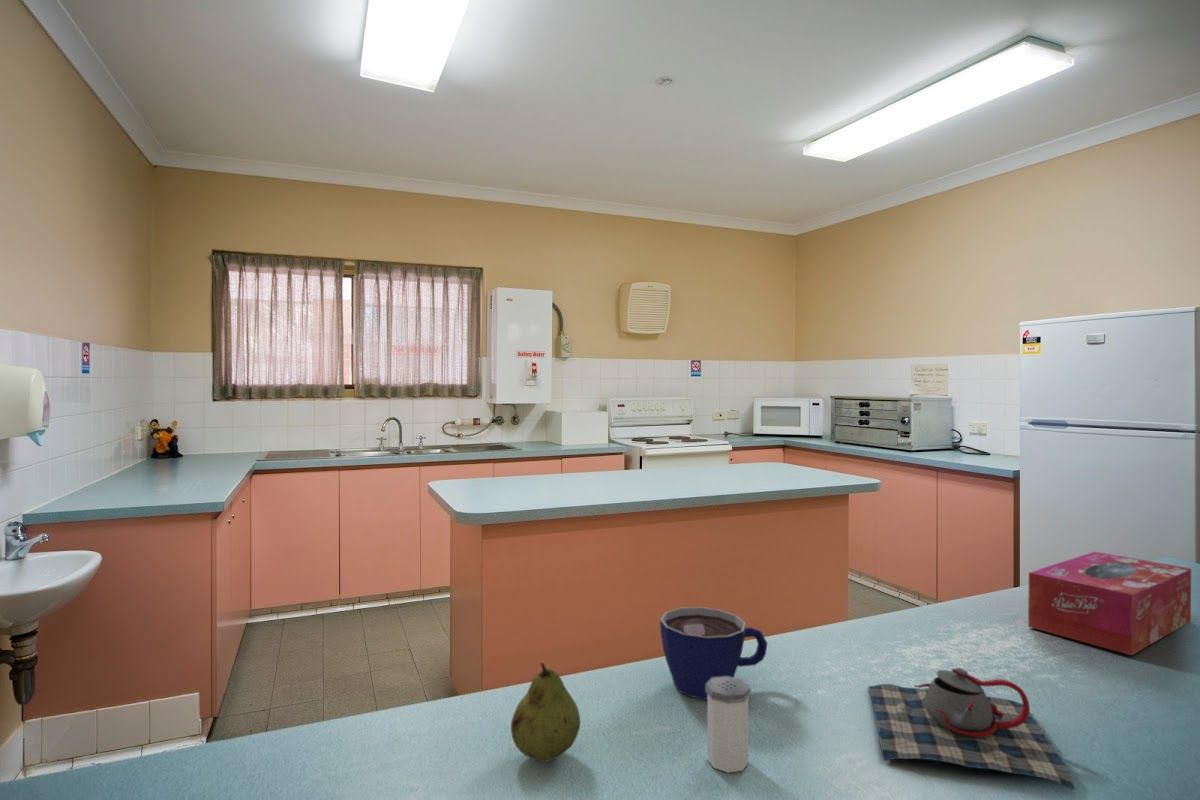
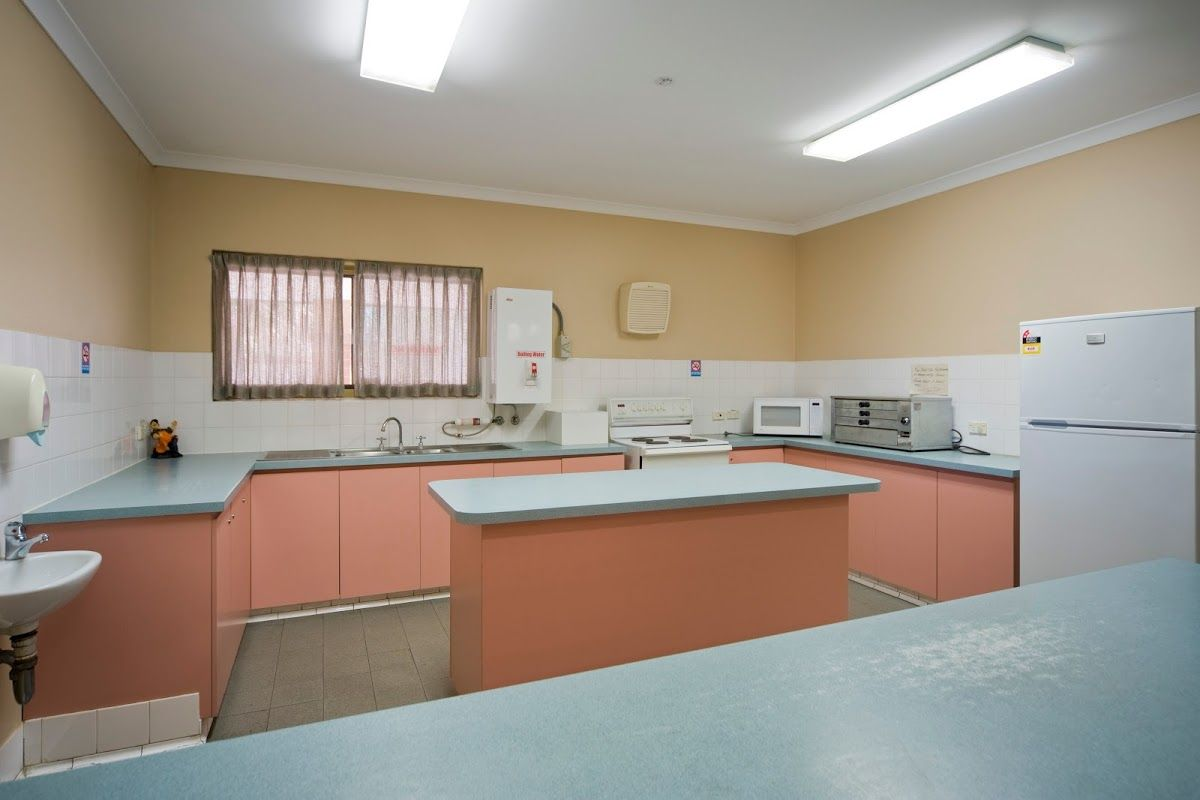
- fruit [510,662,581,763]
- tissue box [1027,551,1192,656]
- cup [659,606,769,700]
- salt shaker [706,676,752,773]
- teapot [867,667,1077,791]
